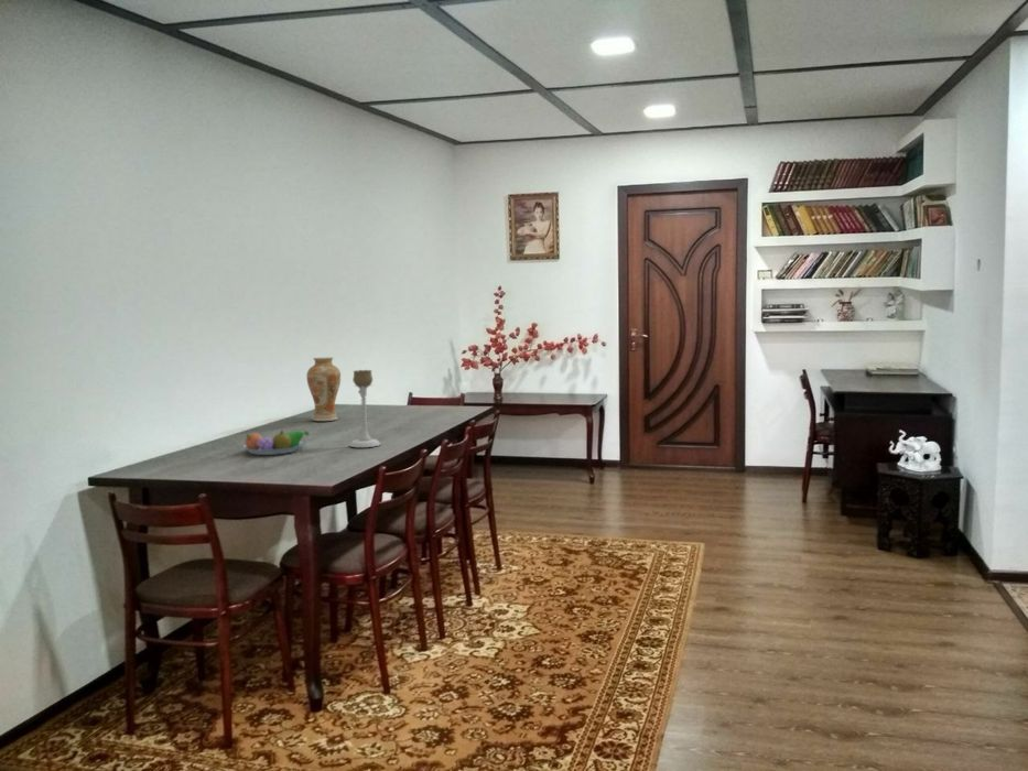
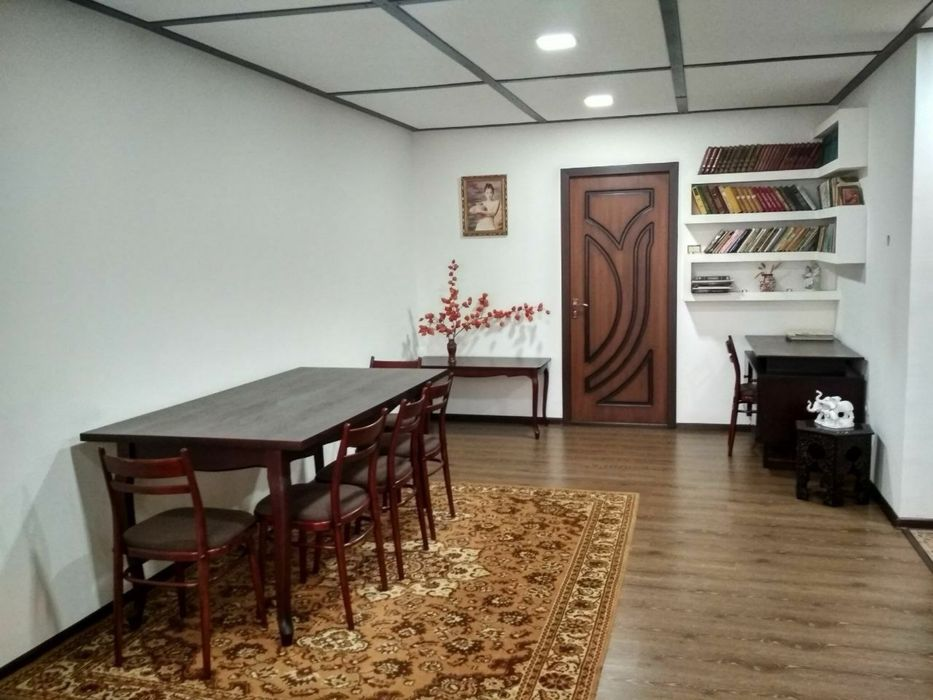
- vase [305,356,342,422]
- fruit bowl [241,428,310,456]
- candle holder [348,369,381,448]
